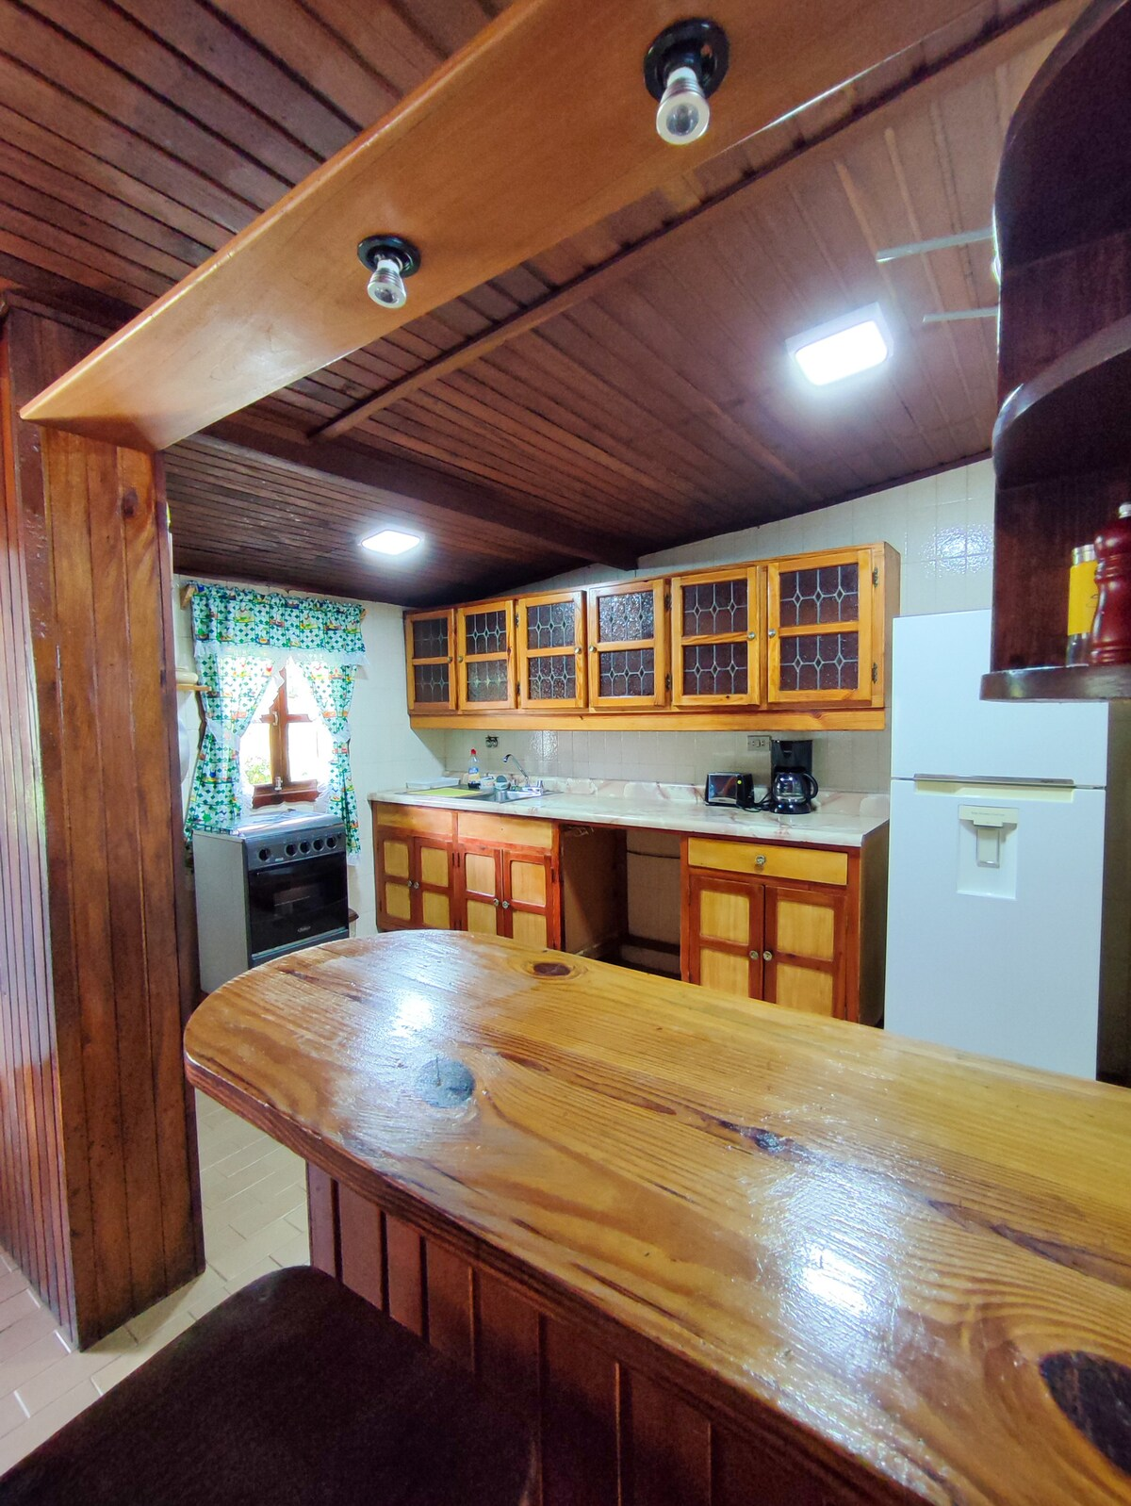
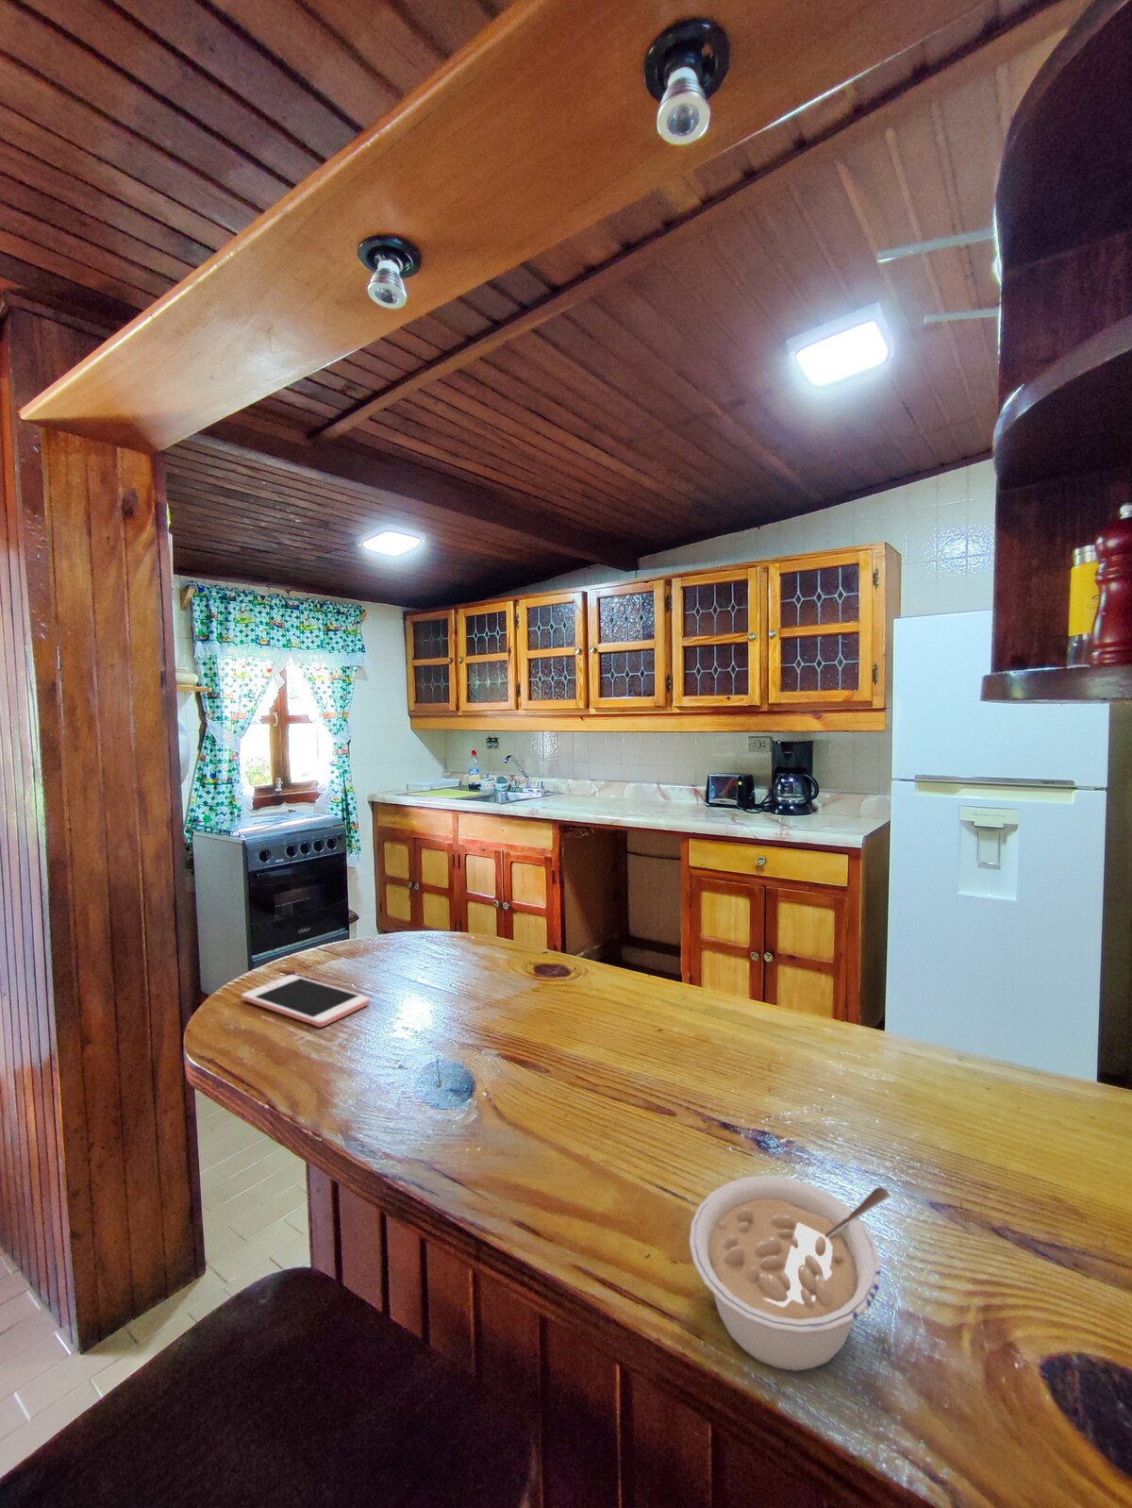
+ cell phone [240,974,371,1028]
+ legume [688,1175,892,1372]
